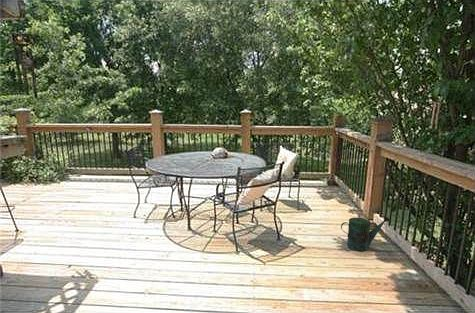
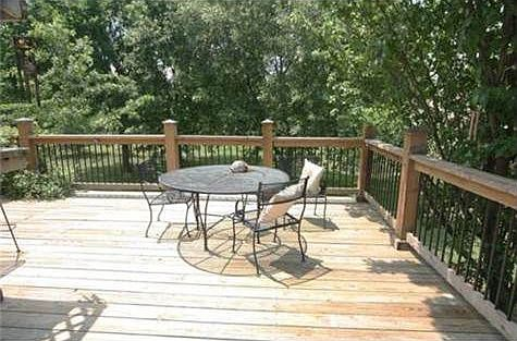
- watering can [340,215,391,252]
